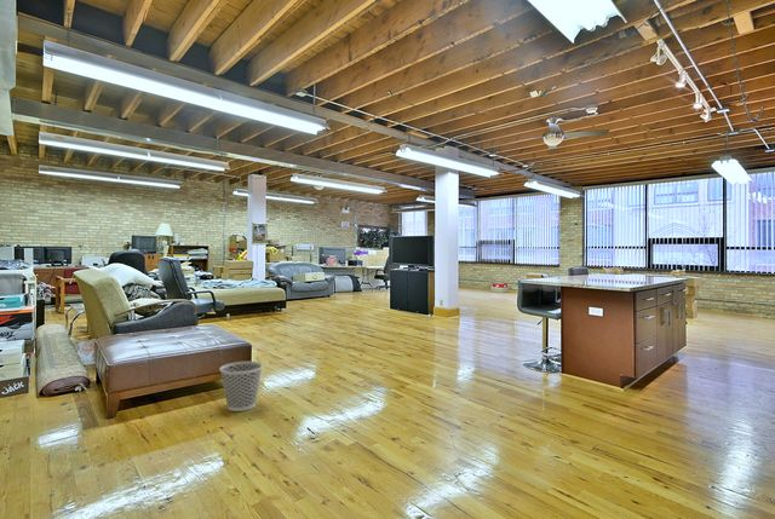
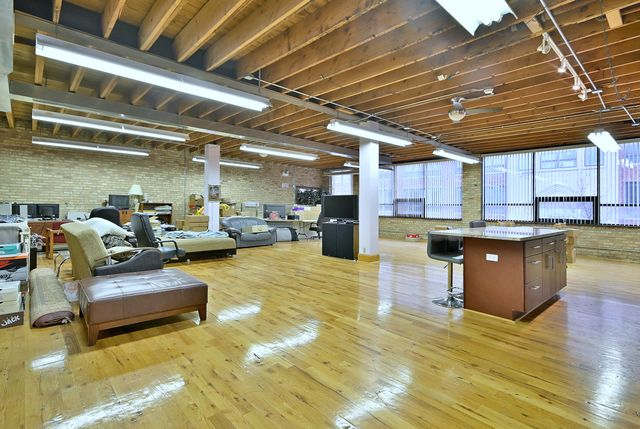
- wastebasket [219,361,264,413]
